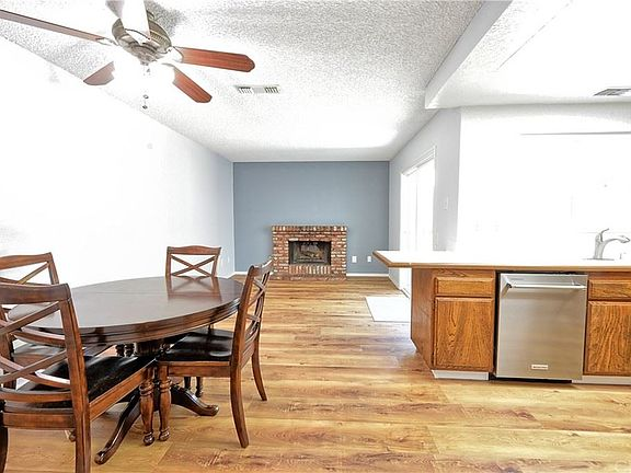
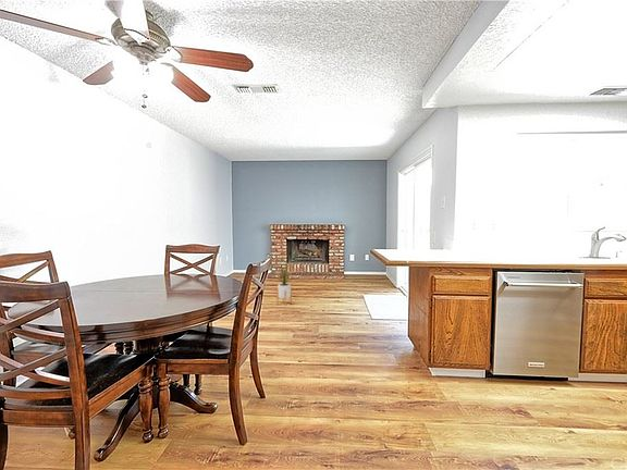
+ house plant [274,256,295,306]
